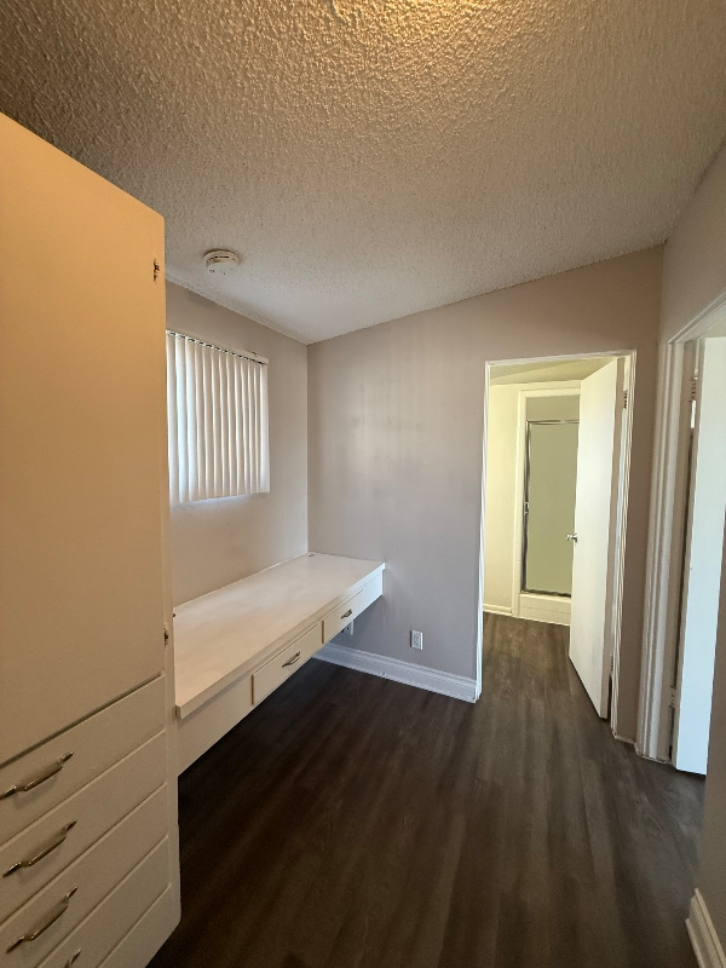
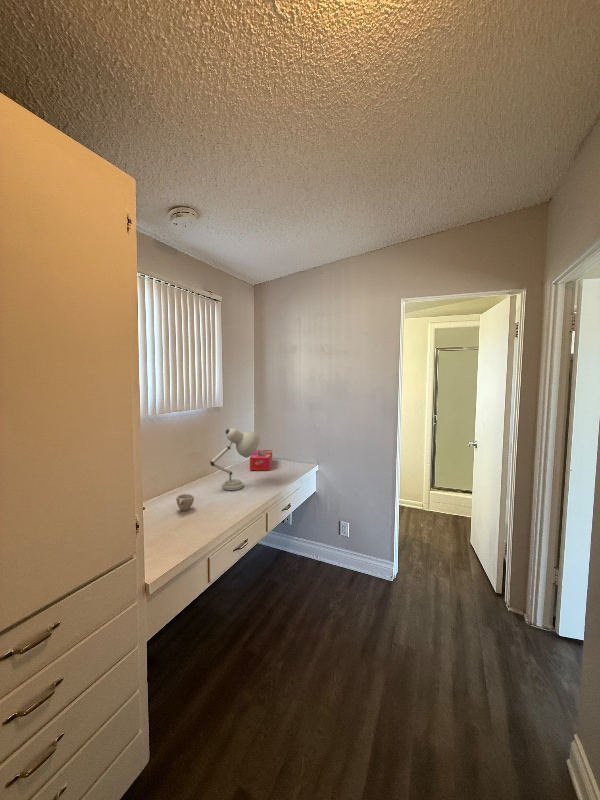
+ tissue box [249,449,273,471]
+ cup [175,493,195,512]
+ desk lamp [209,427,261,491]
